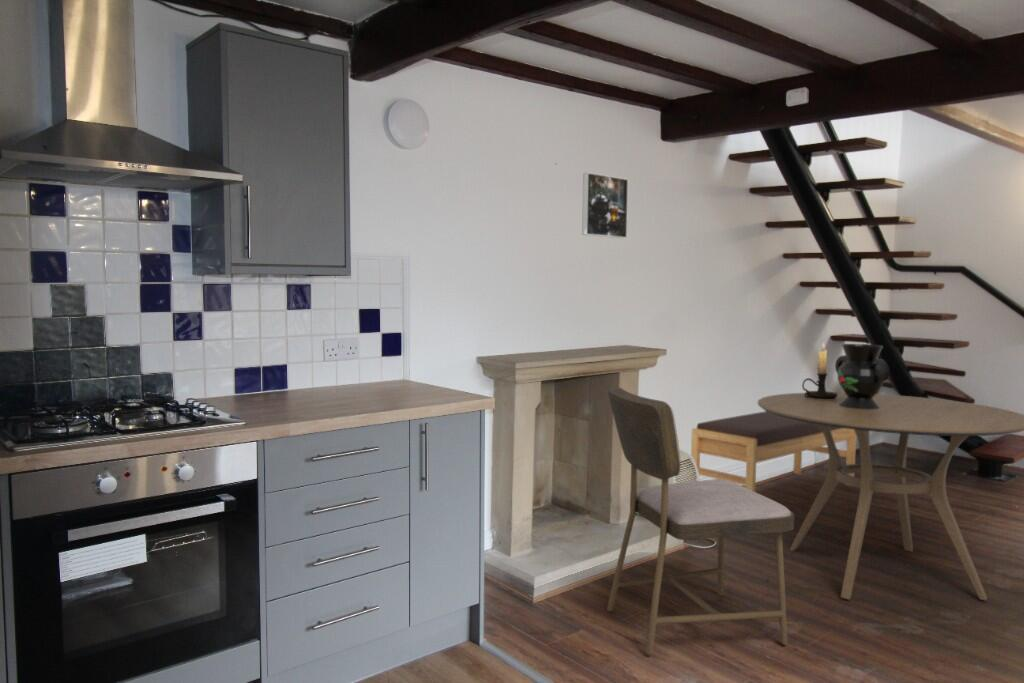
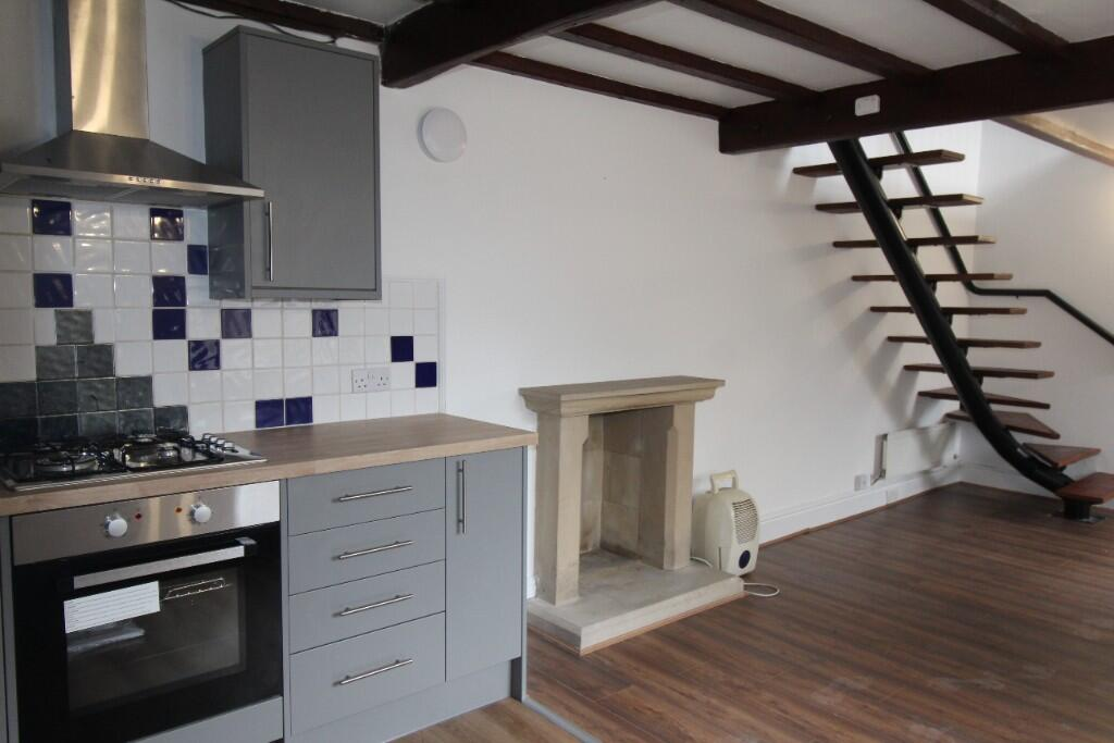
- dining chair [606,387,795,656]
- bench [690,411,857,492]
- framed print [581,172,629,239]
- candle holder [801,341,838,399]
- dining table [757,392,1024,601]
- decorative vase [834,343,890,409]
